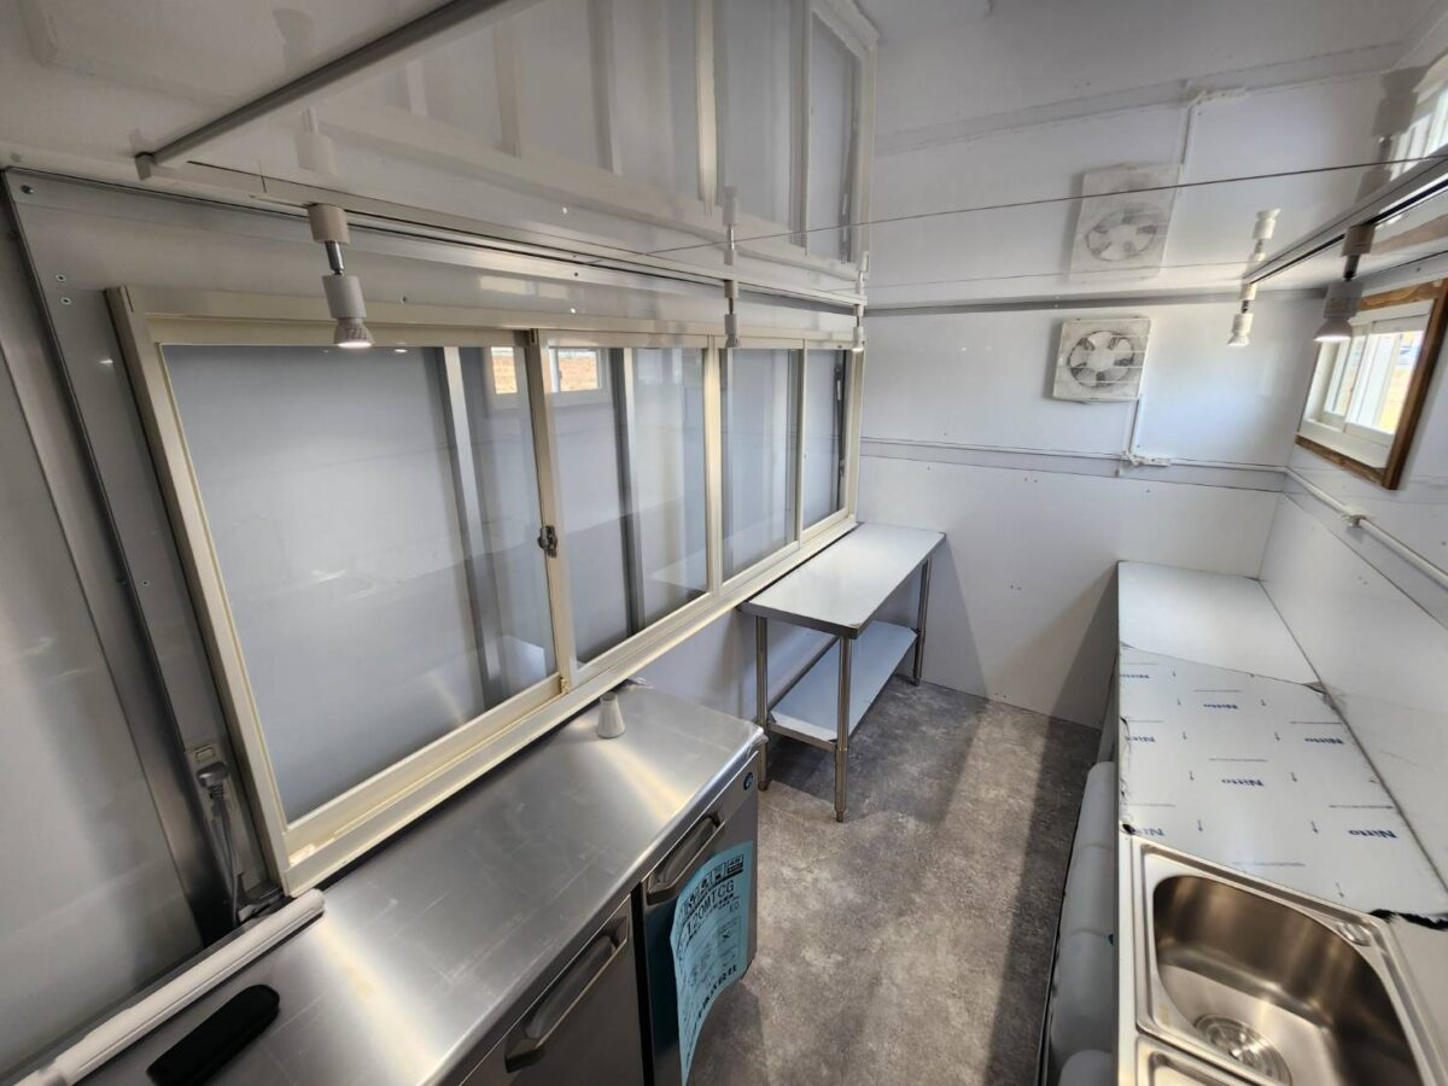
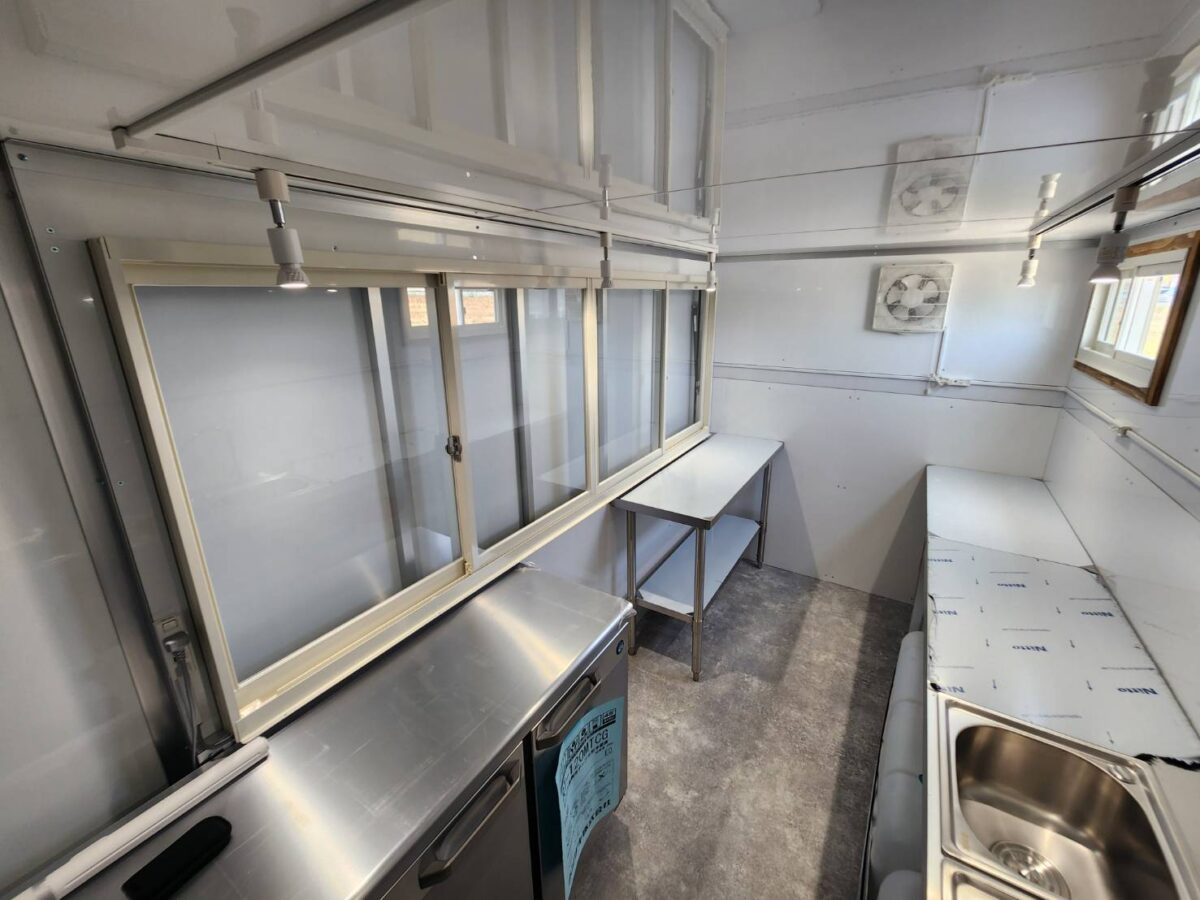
- saltshaker [596,691,626,738]
